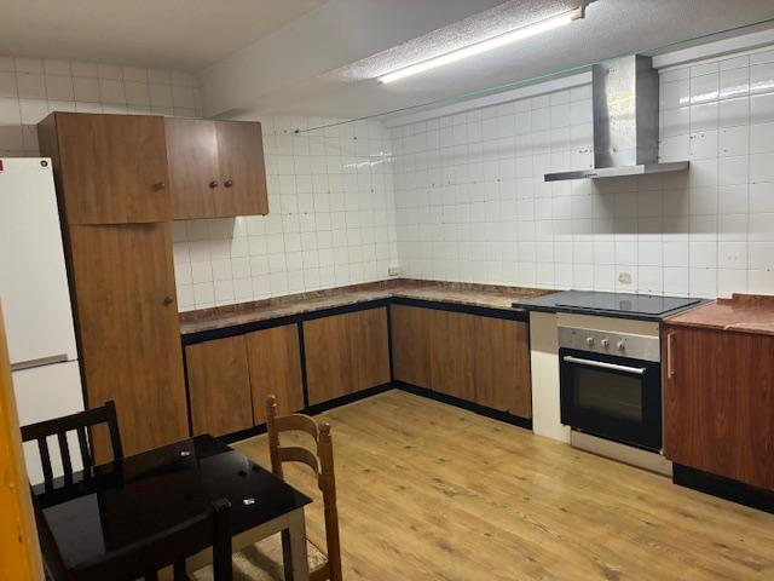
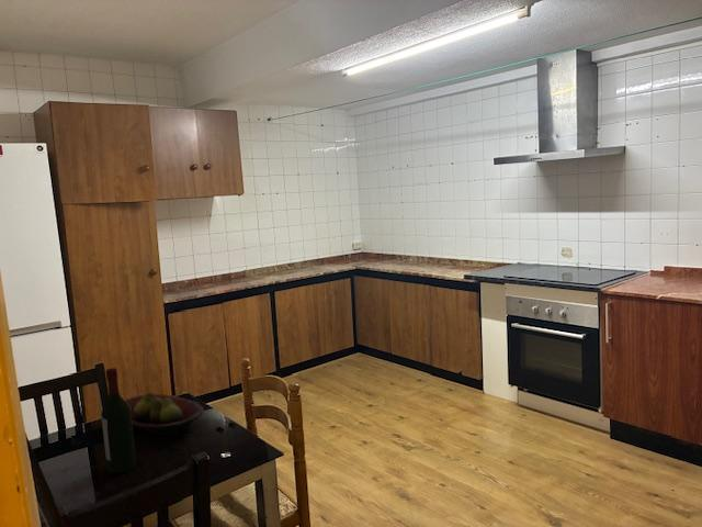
+ fruit bowl [124,391,205,437]
+ wine bottle [101,367,137,474]
